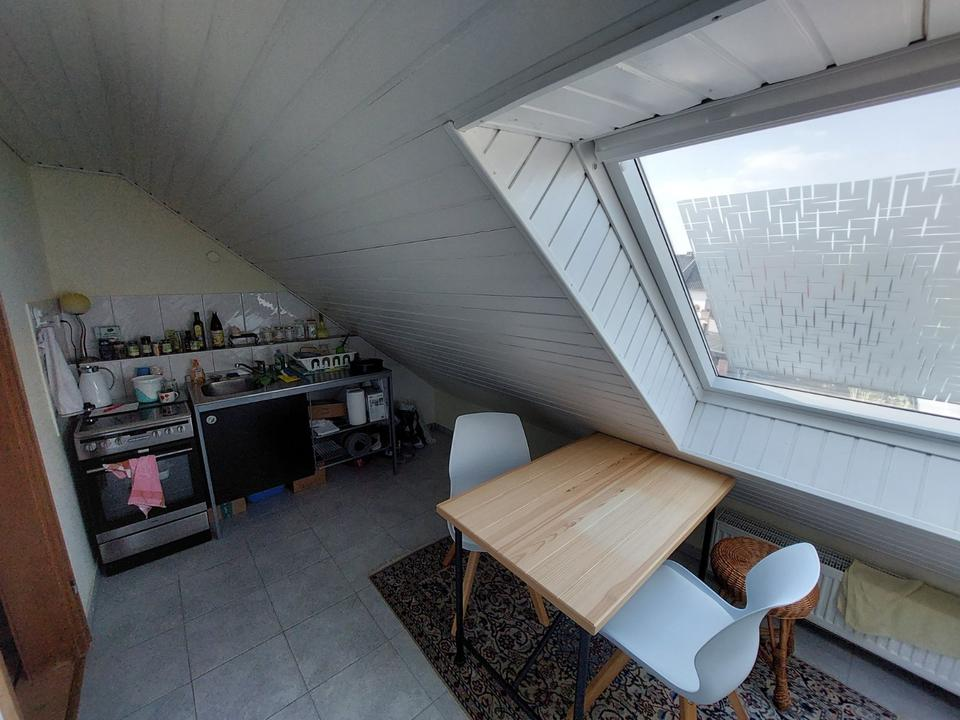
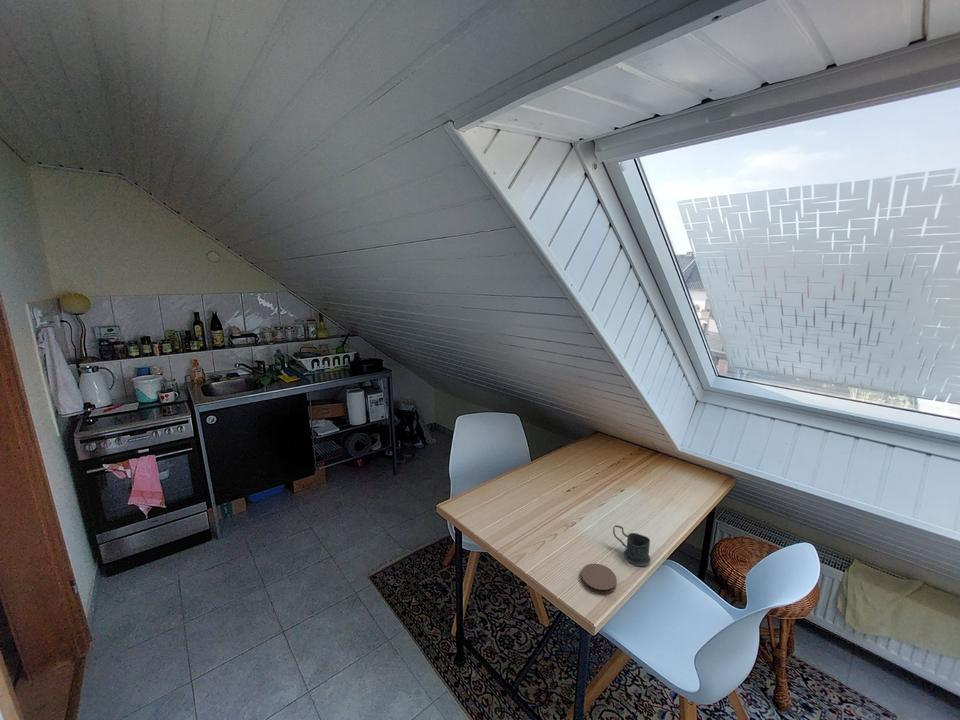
+ mug [612,524,652,567]
+ coaster [580,563,618,595]
